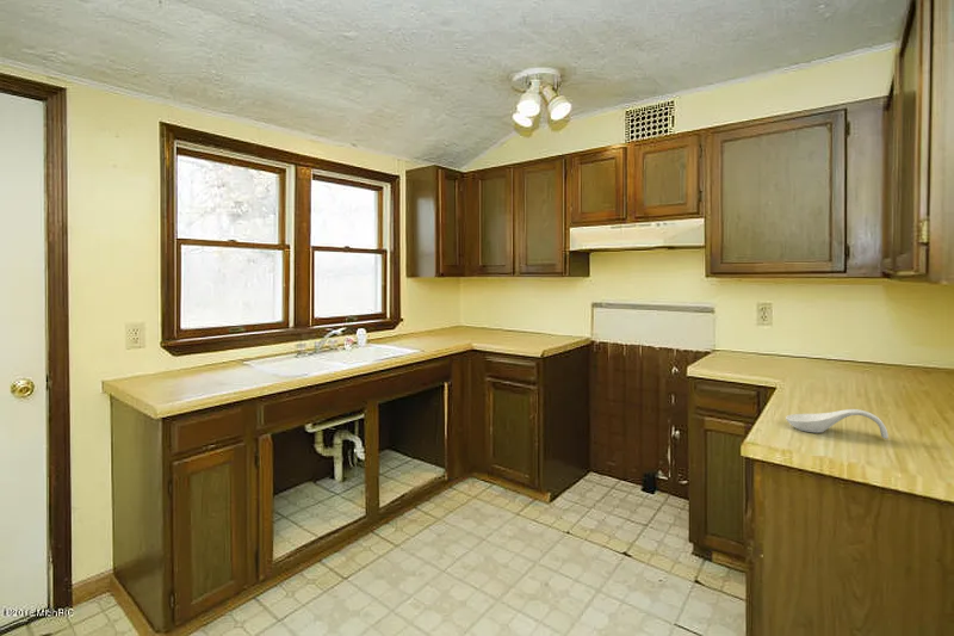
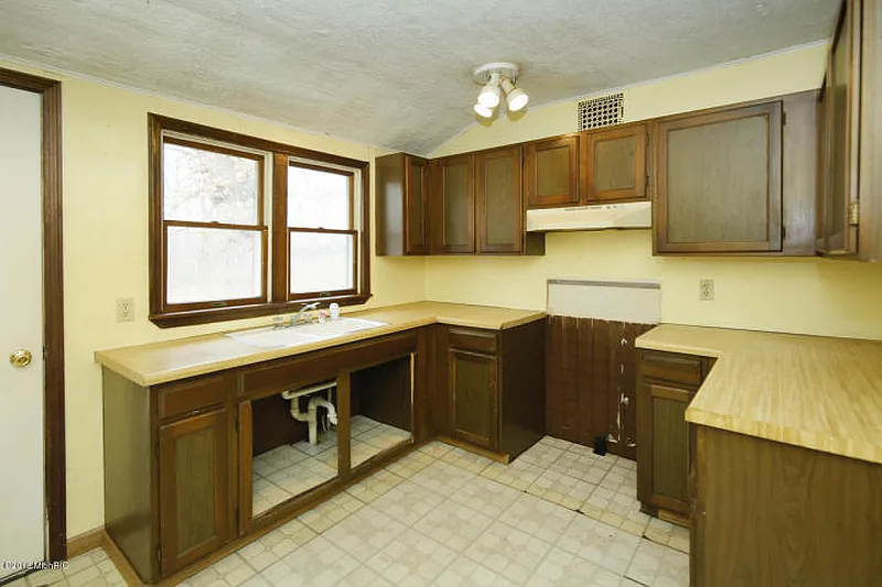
- spoon rest [785,408,890,440]
